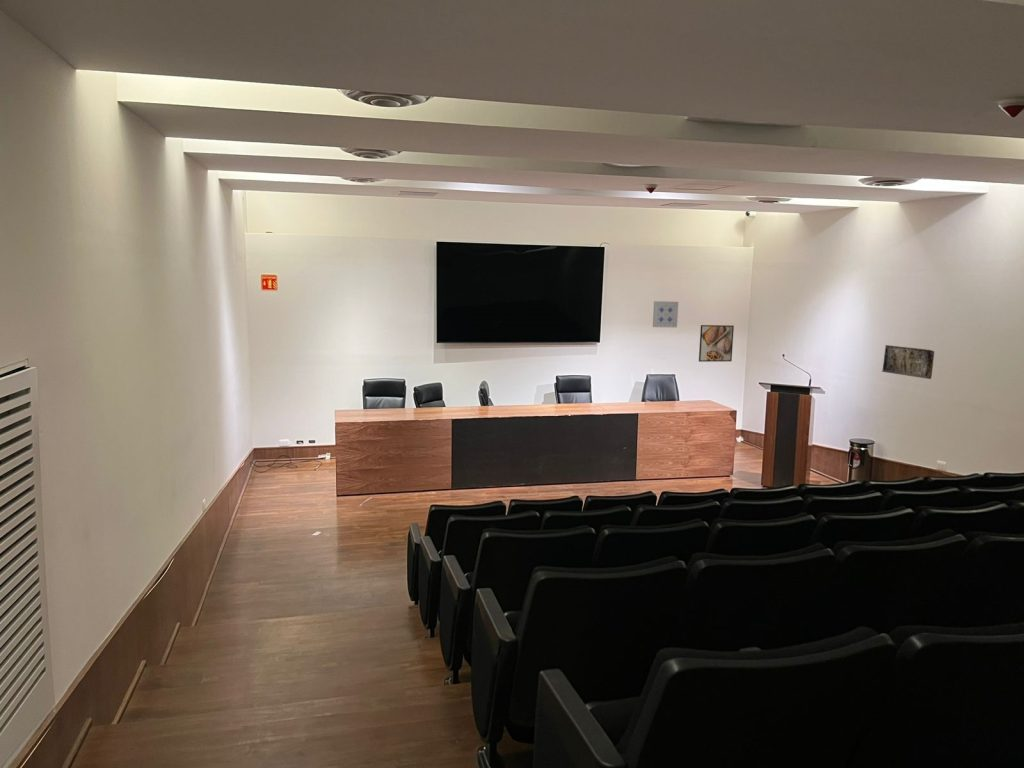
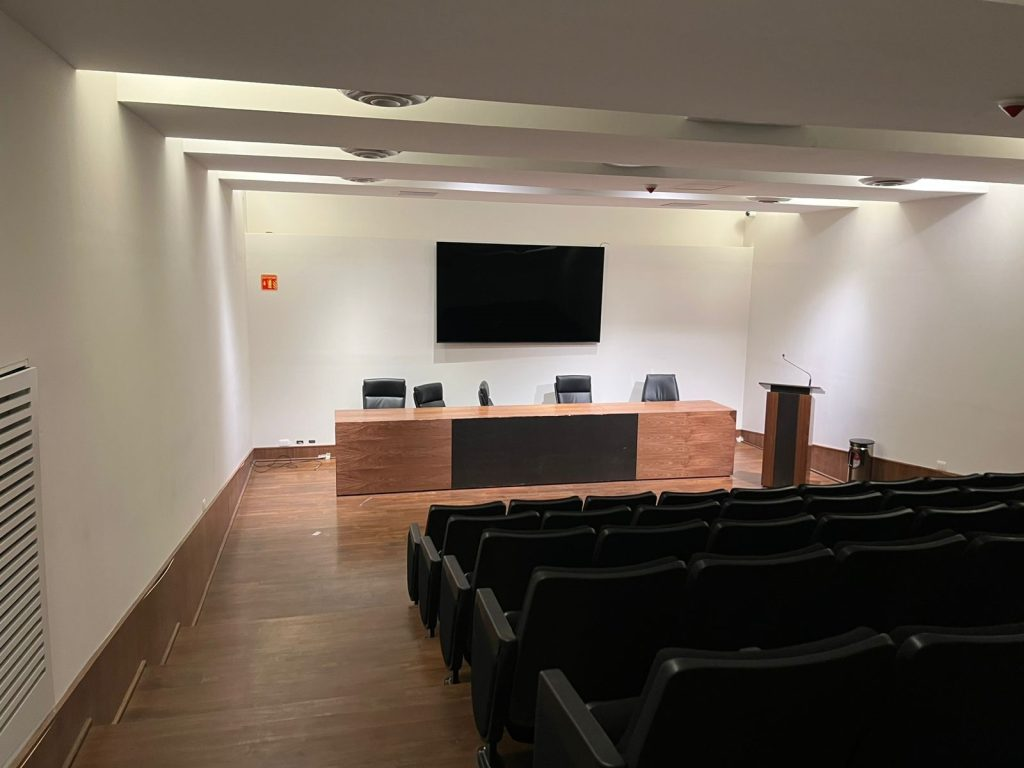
- wall art [652,300,679,329]
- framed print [698,324,735,363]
- relief sculpture [881,344,935,380]
